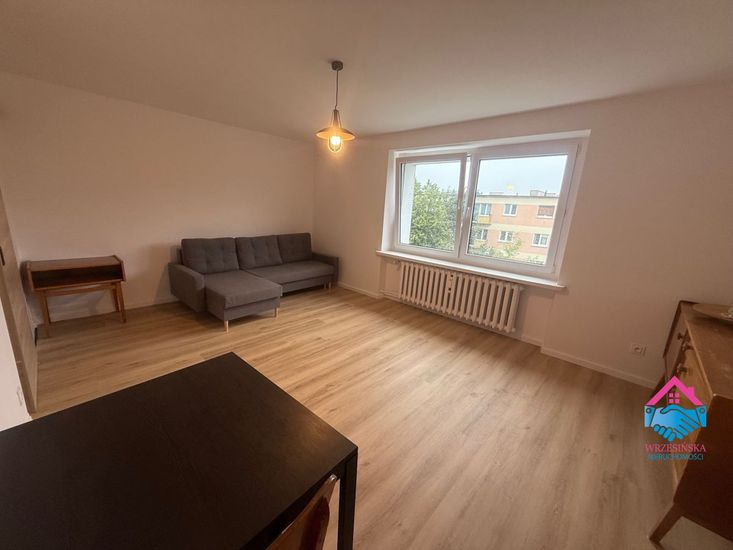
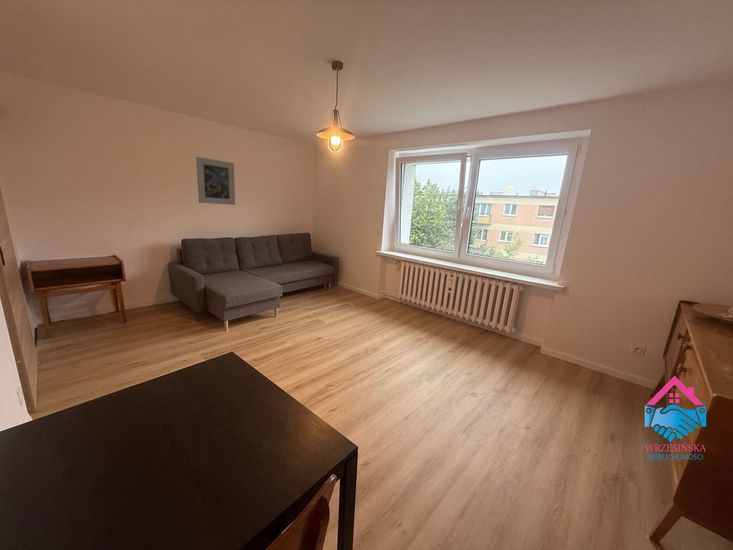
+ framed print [195,156,236,206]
